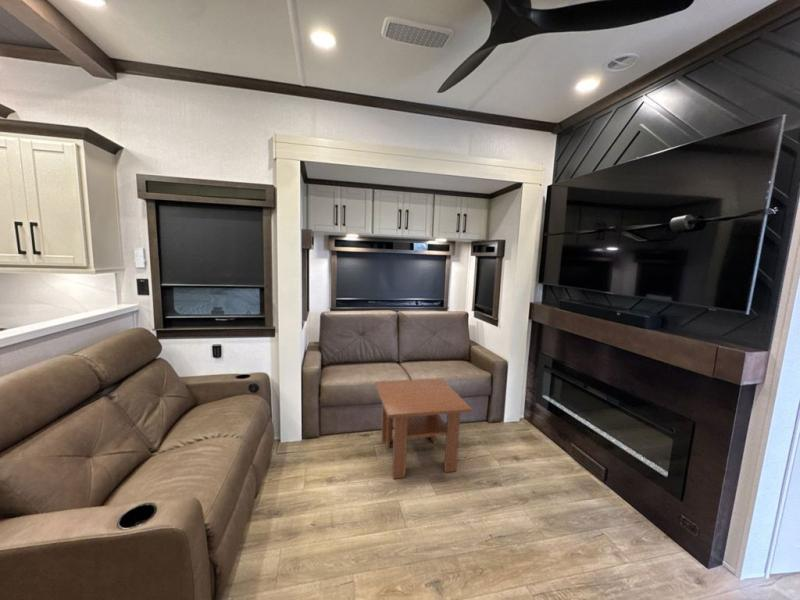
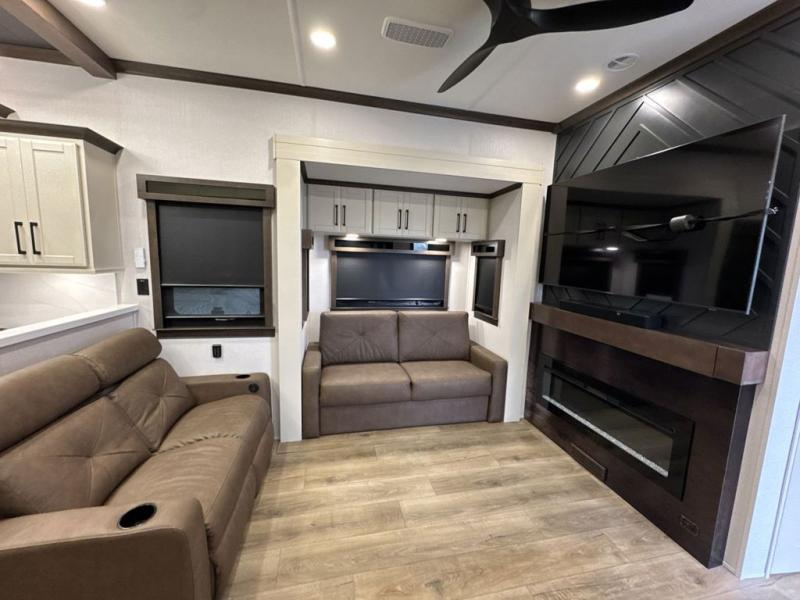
- coffee table [374,377,473,480]
